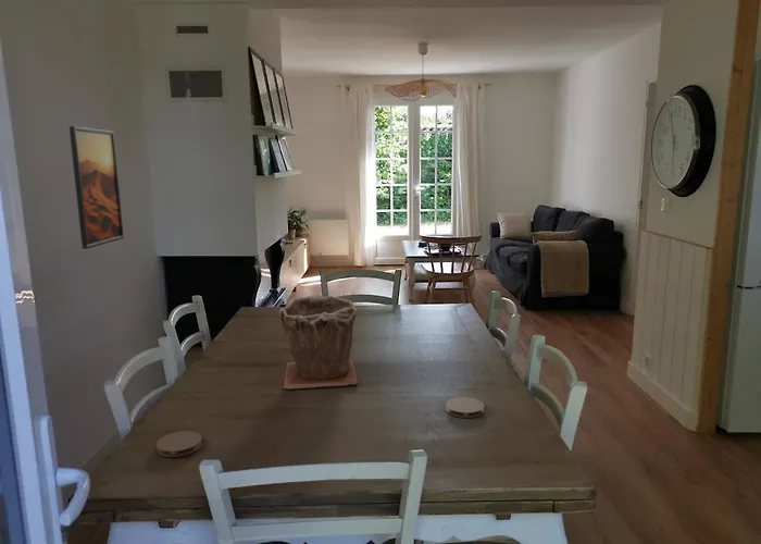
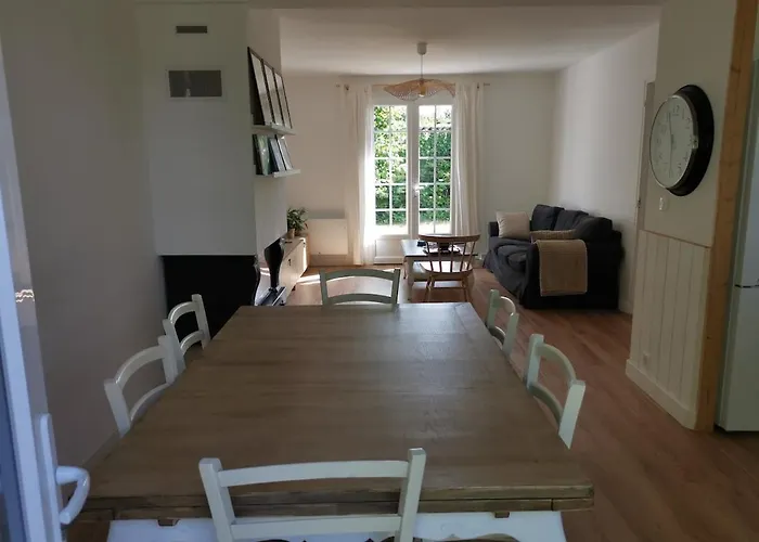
- coaster [445,396,485,419]
- plant pot [277,294,359,390]
- coaster [155,430,203,458]
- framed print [67,125,125,250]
